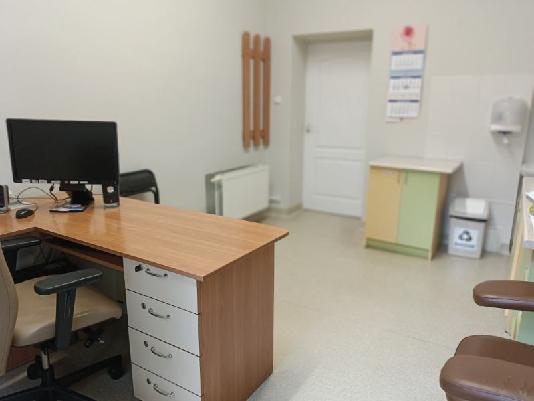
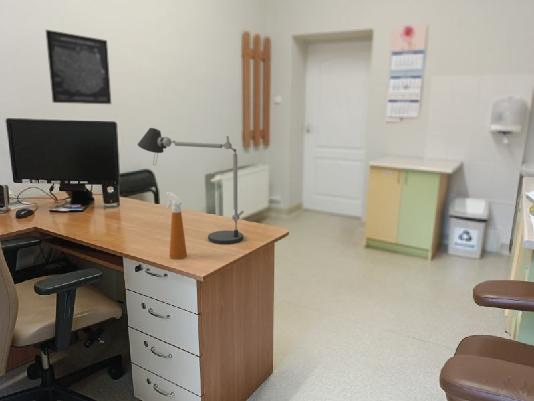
+ desk lamp [137,127,245,245]
+ spray bottle [164,191,188,260]
+ wall art [45,29,112,105]
